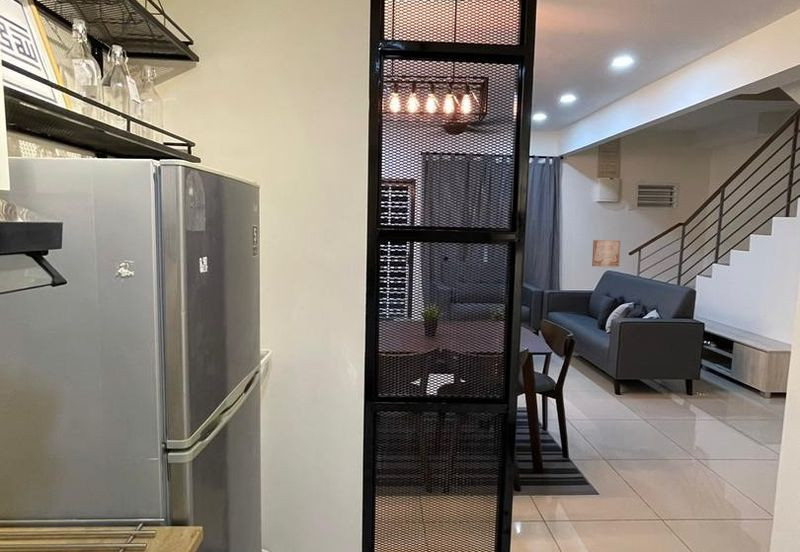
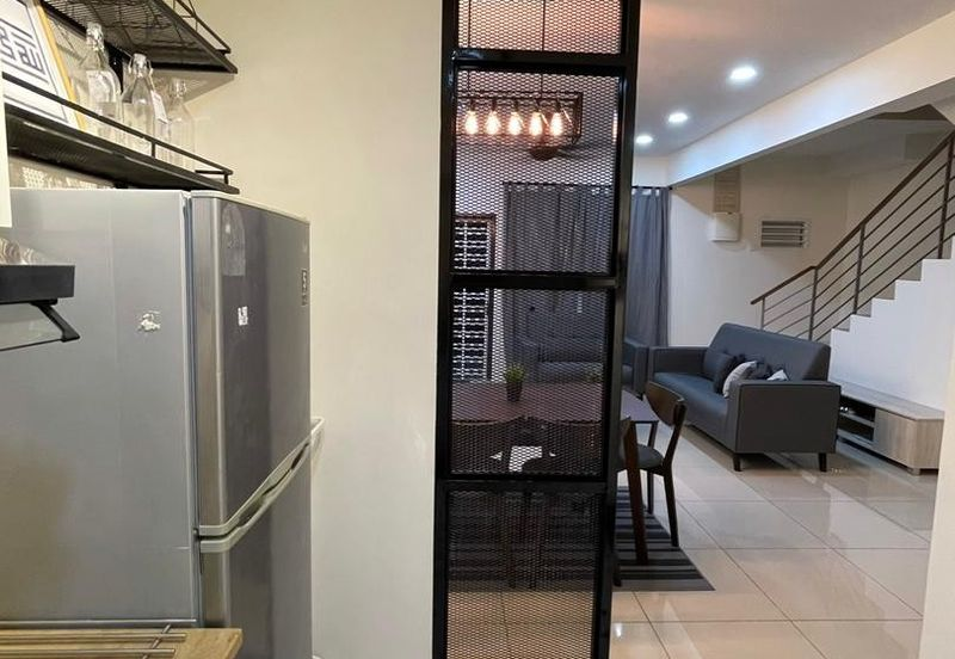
- wall art [591,239,621,268]
